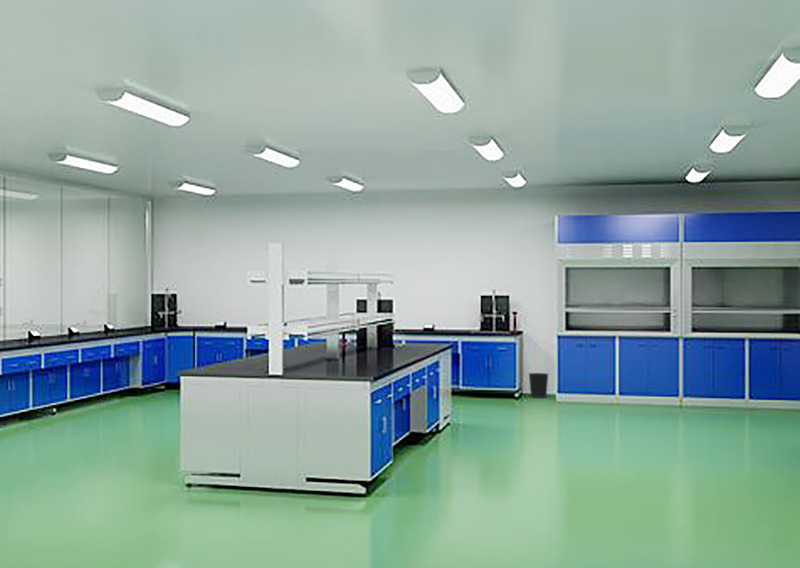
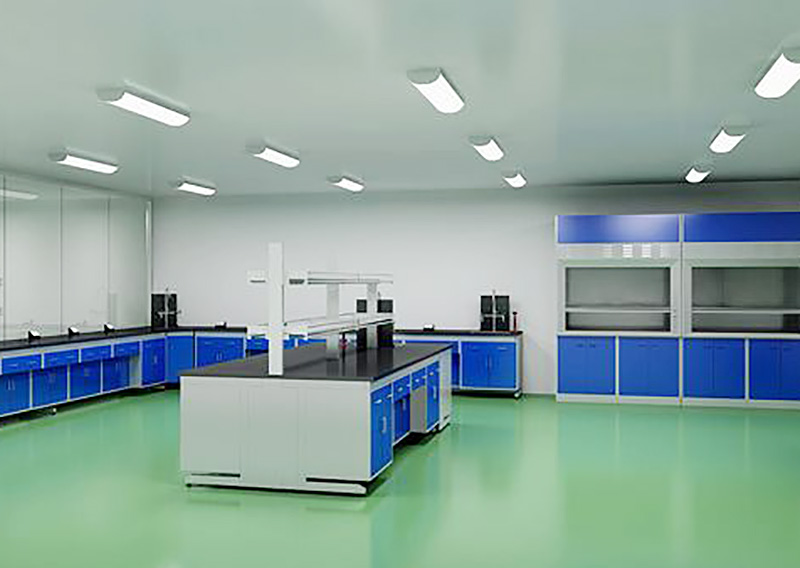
- wastebasket [528,372,549,399]
